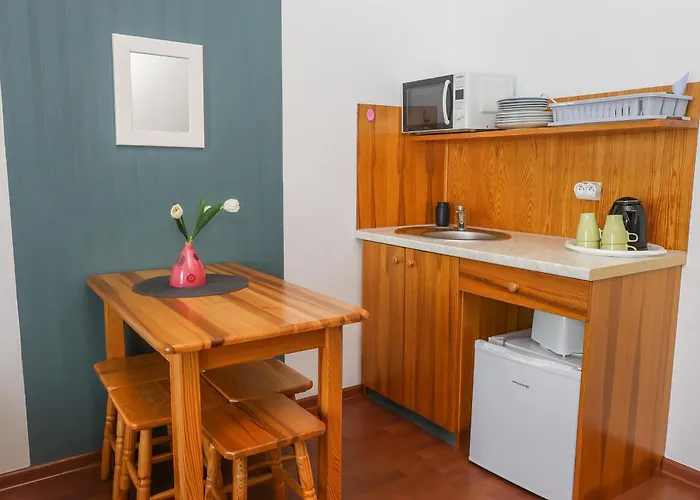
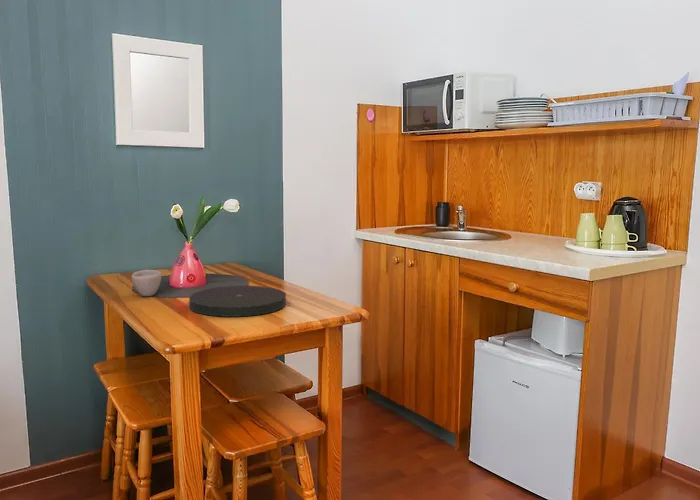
+ plate [188,285,287,318]
+ cup [131,269,163,297]
